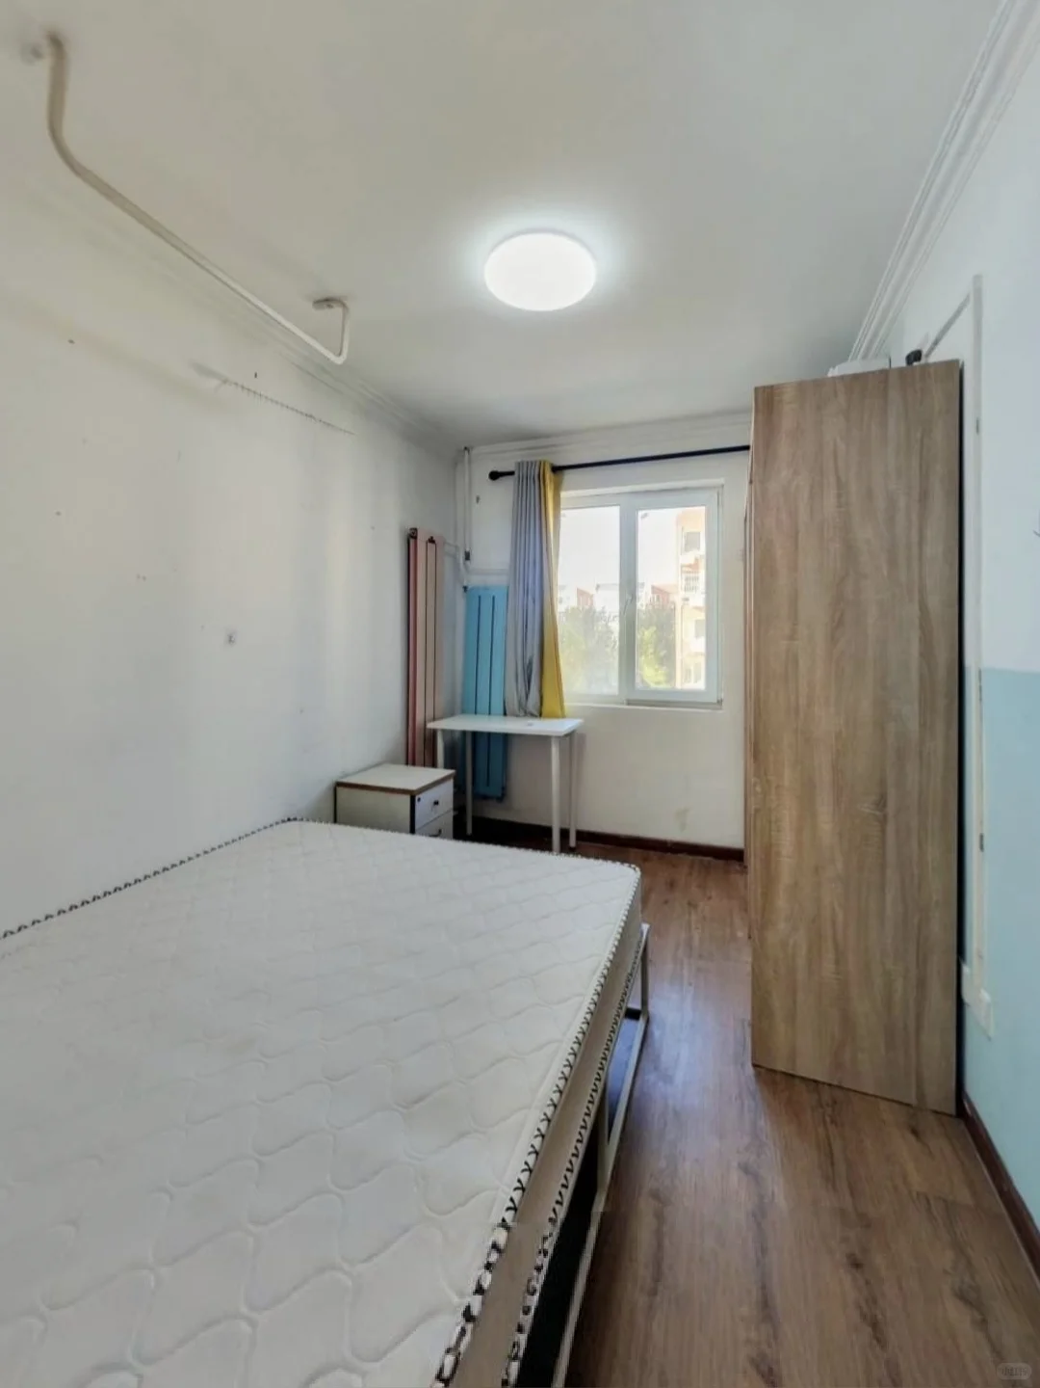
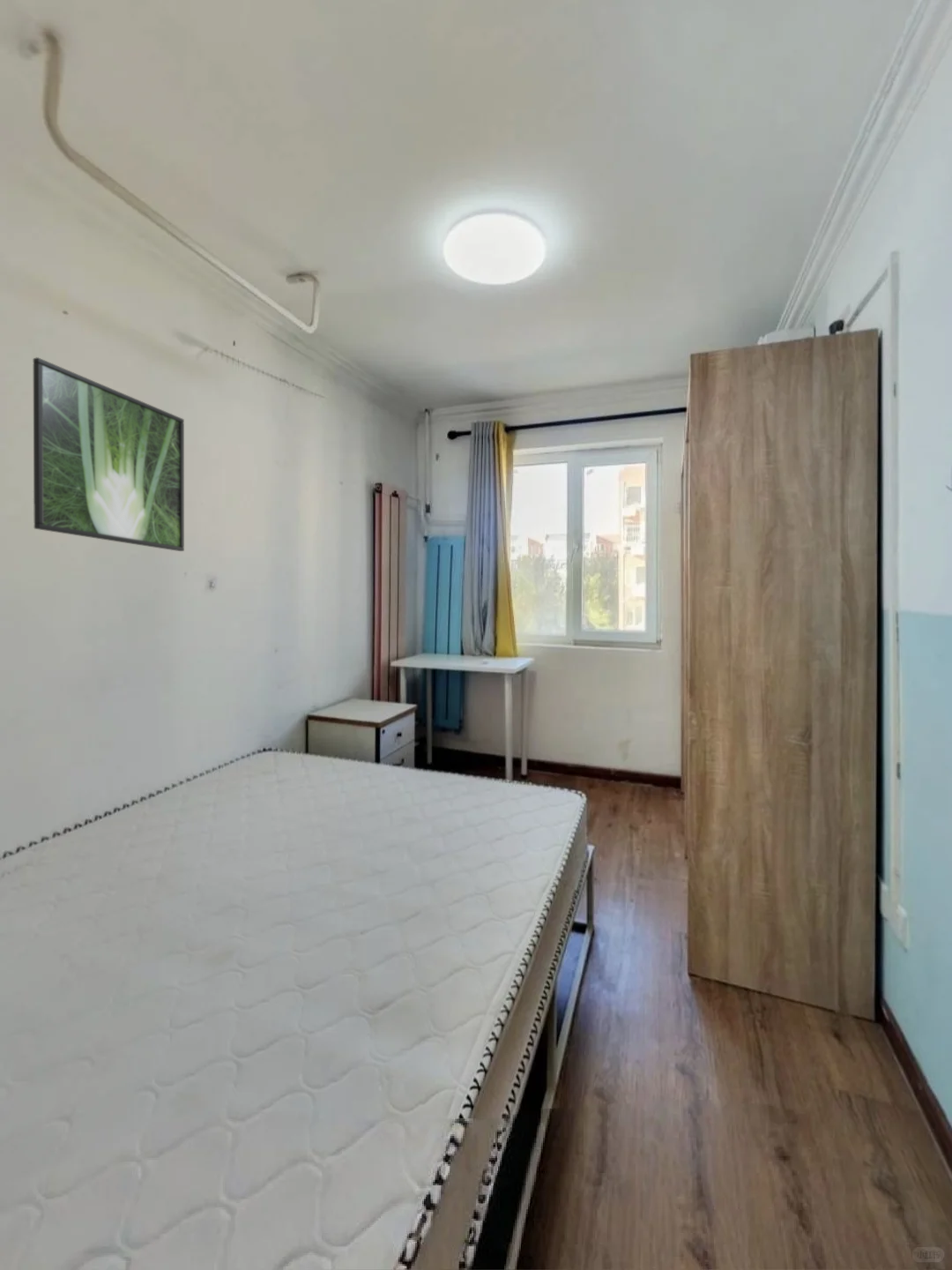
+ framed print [33,356,185,552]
